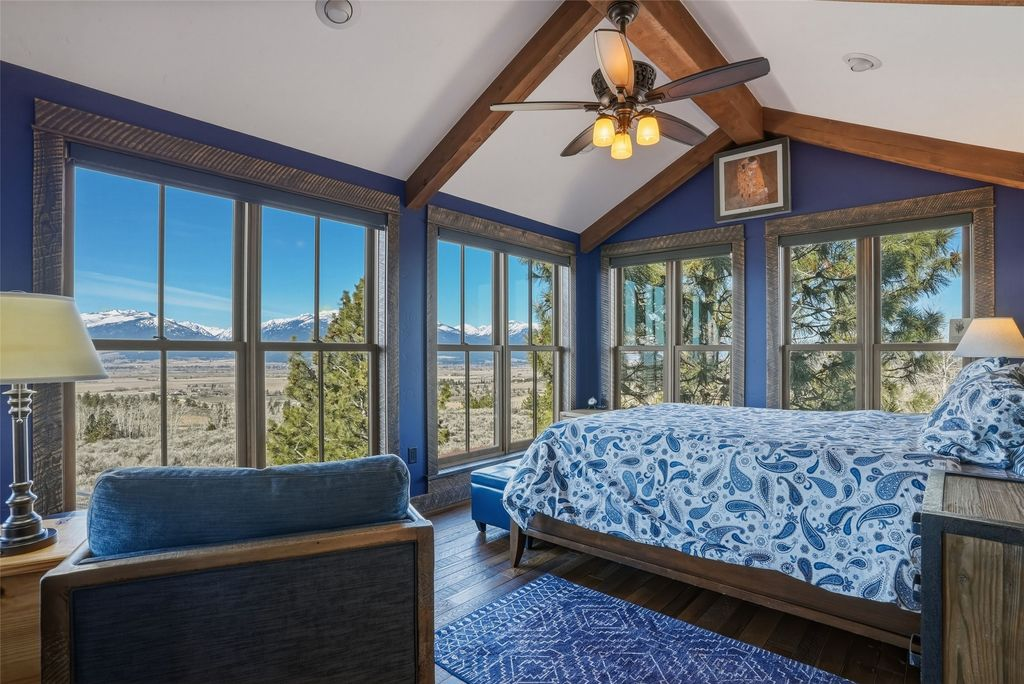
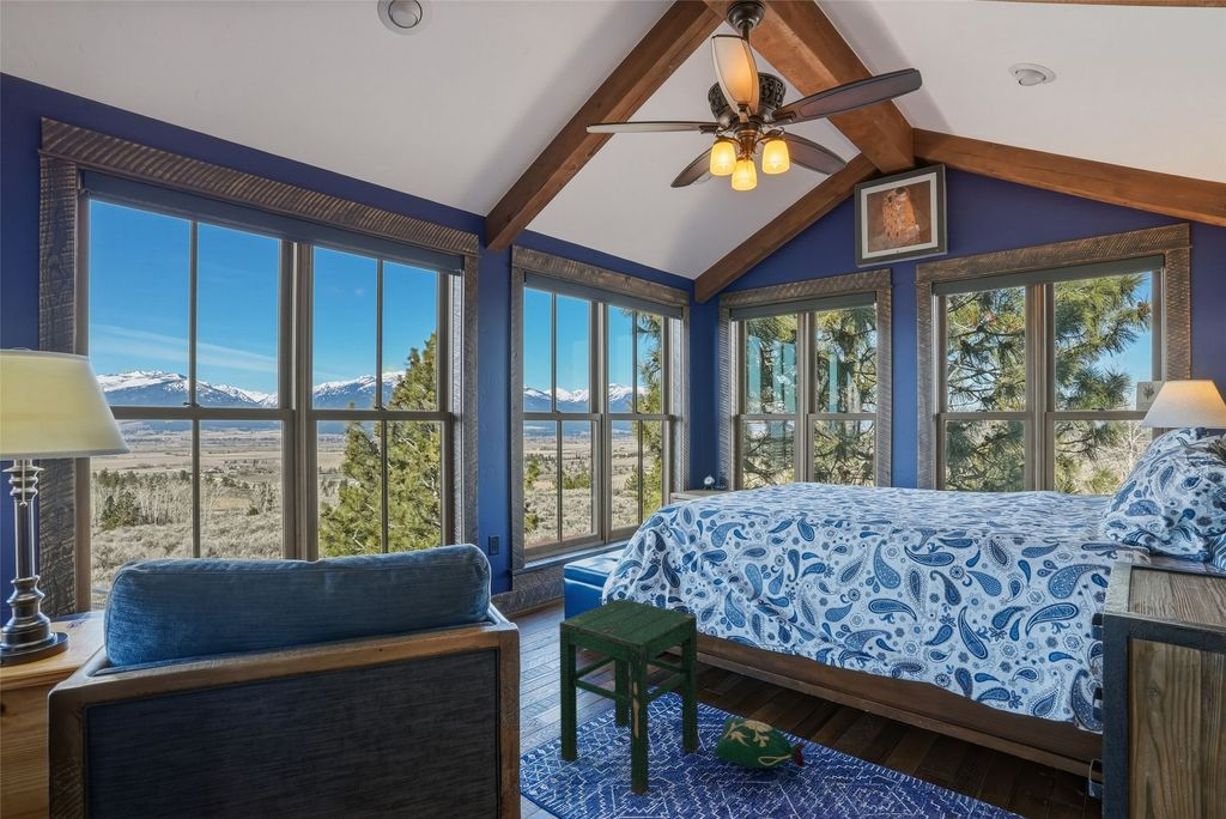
+ bag [714,716,807,770]
+ stool [558,597,699,796]
